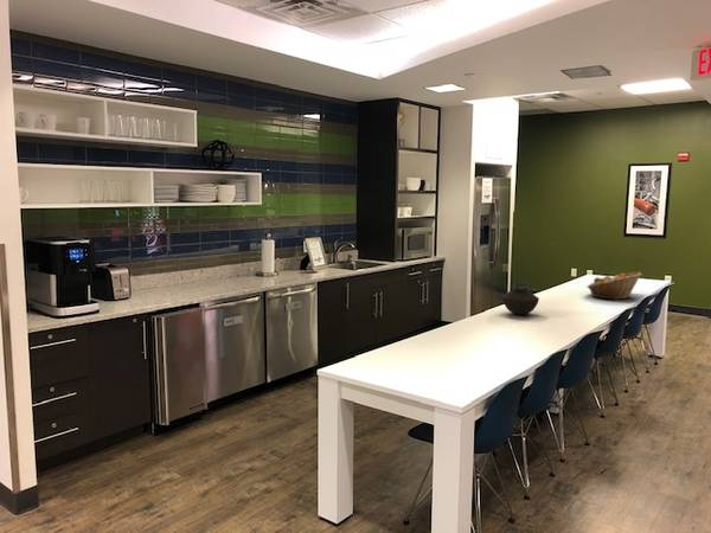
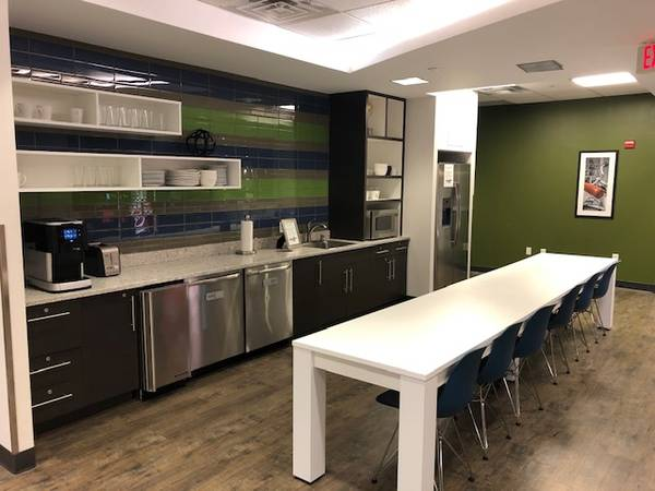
- vase [500,282,540,315]
- fruit basket [587,270,643,301]
